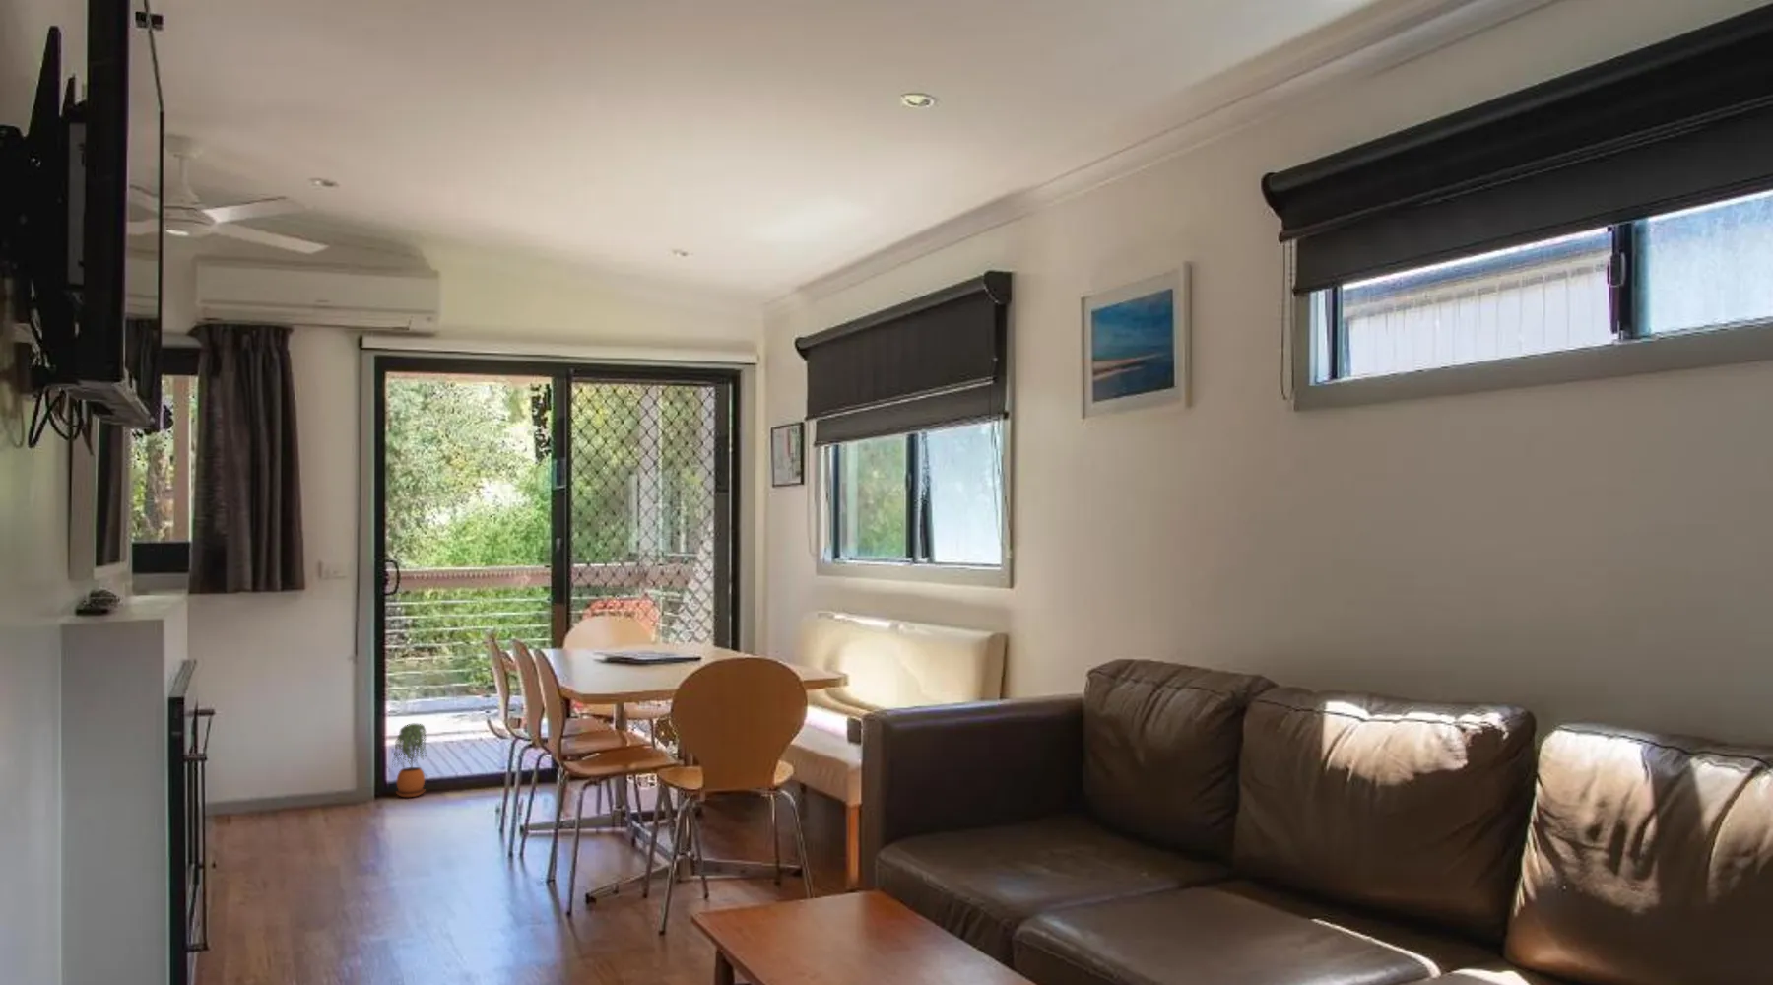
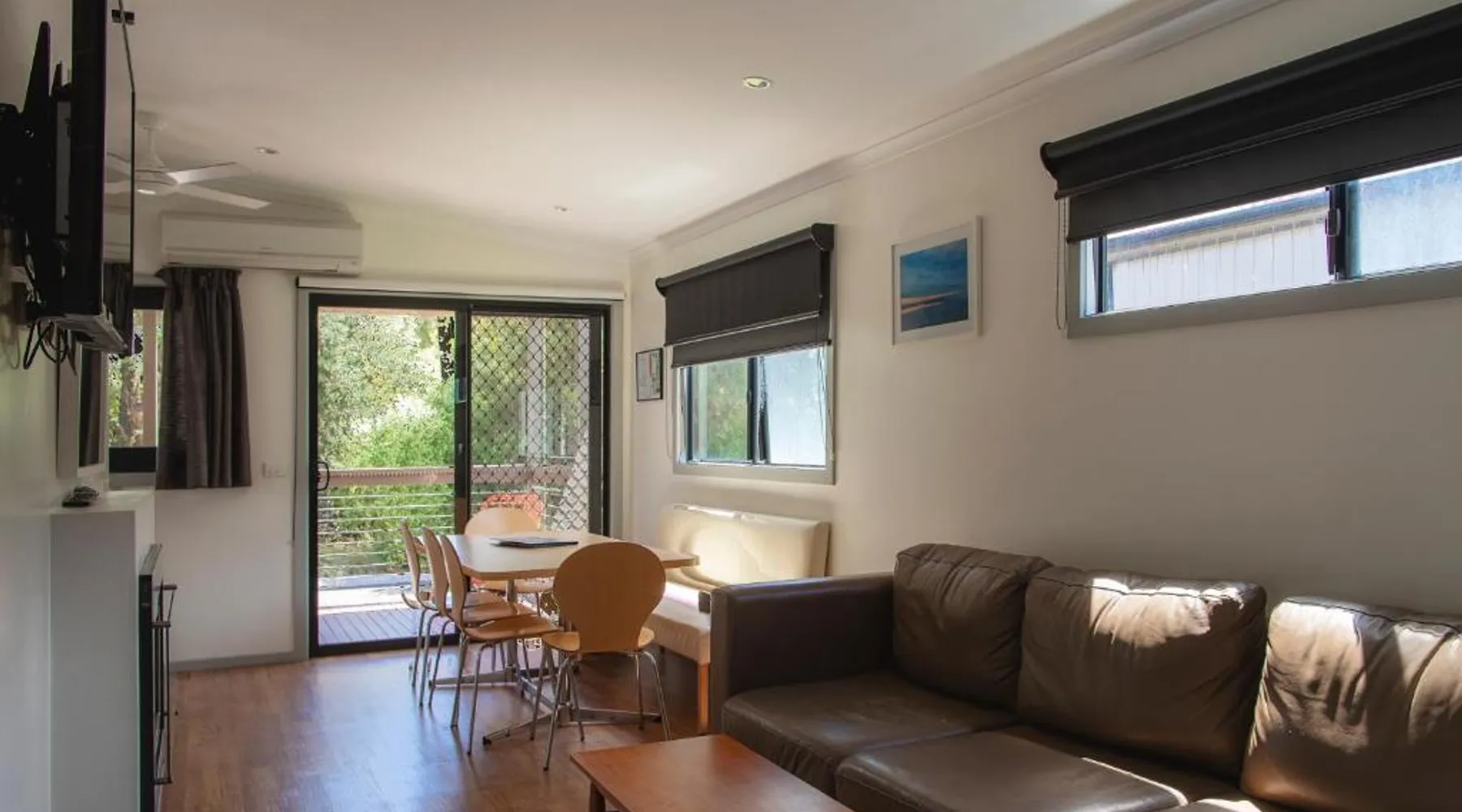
- potted plant [390,722,428,798]
